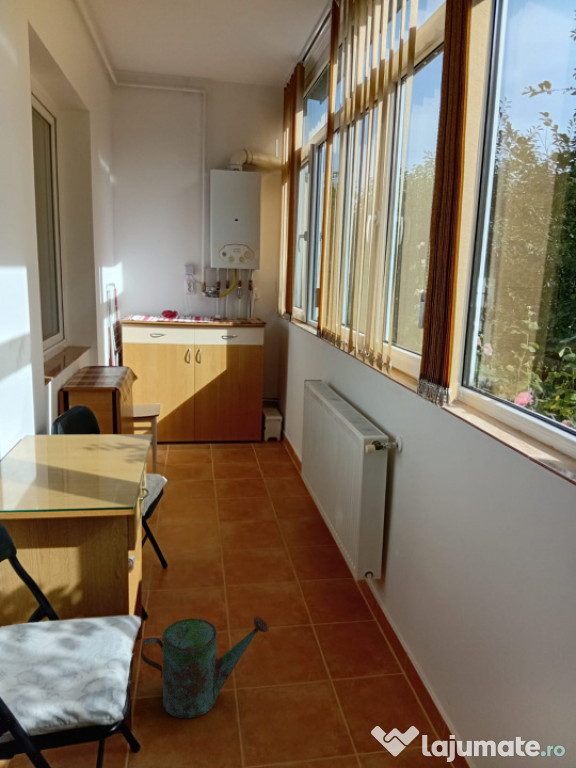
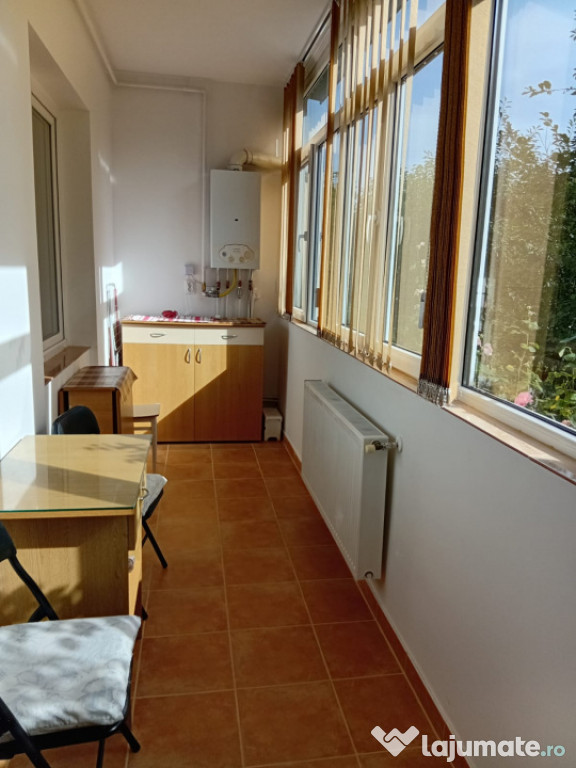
- watering can [140,615,270,719]
